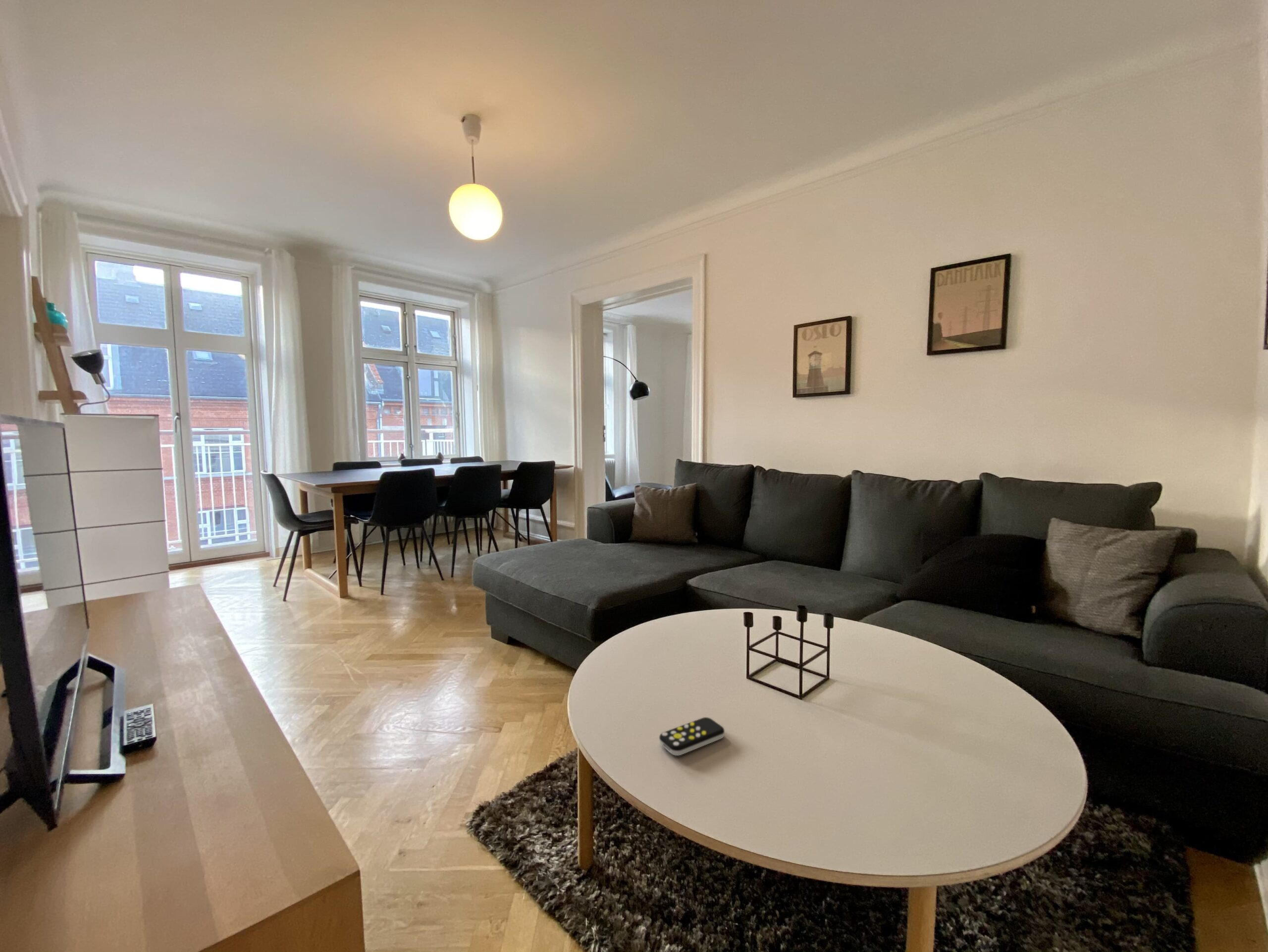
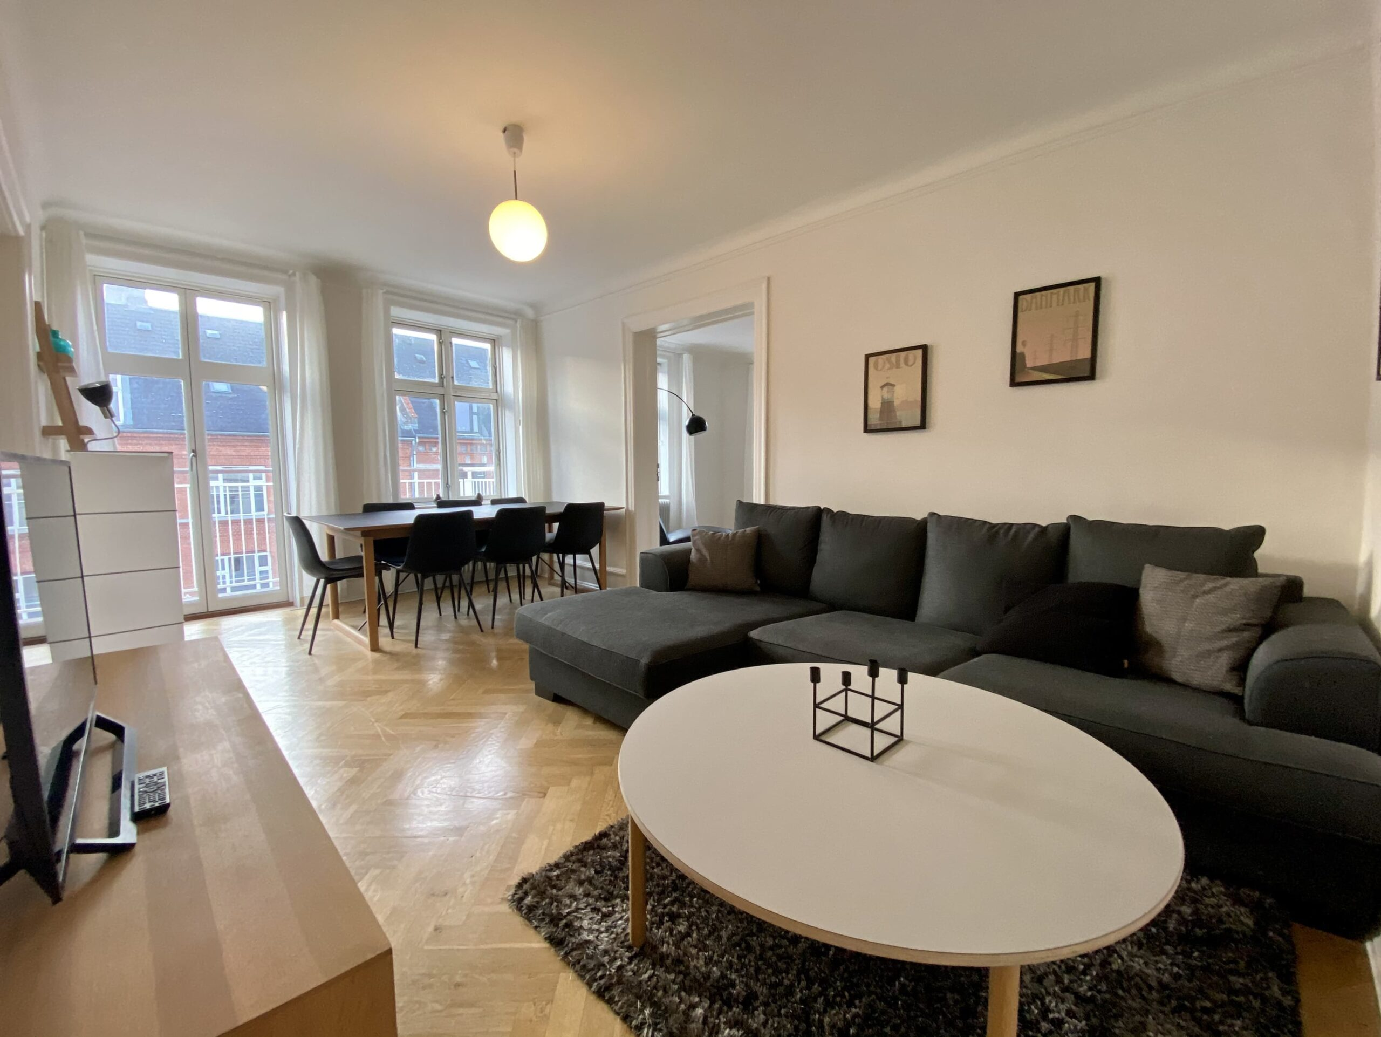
- remote control [659,717,725,756]
